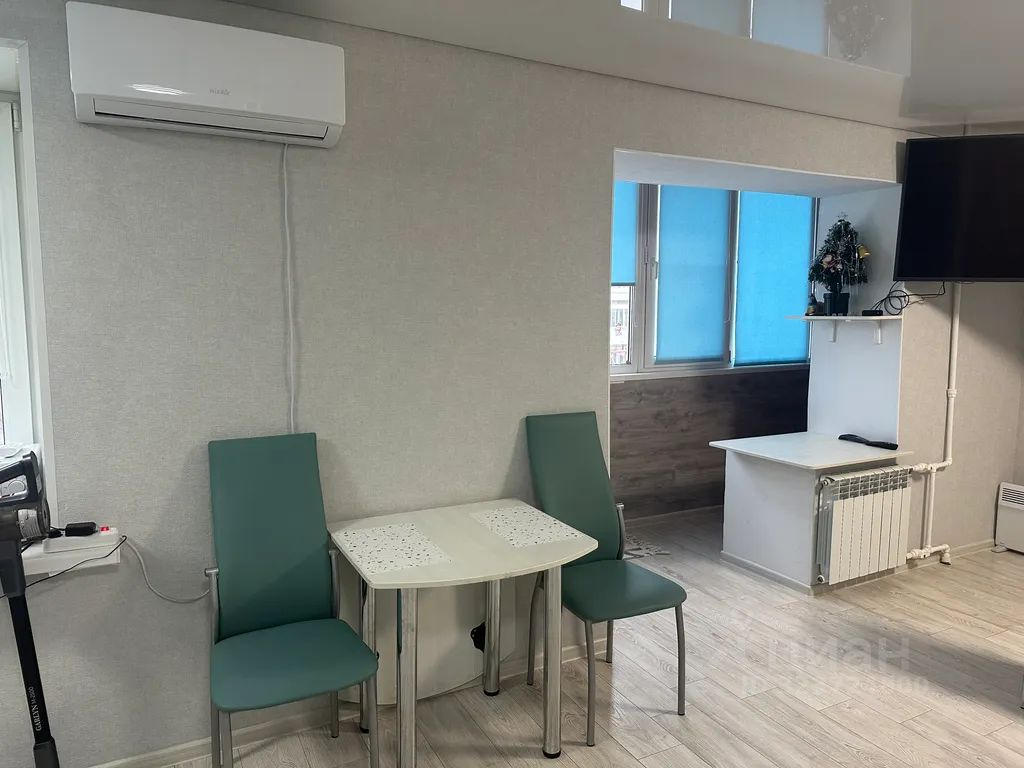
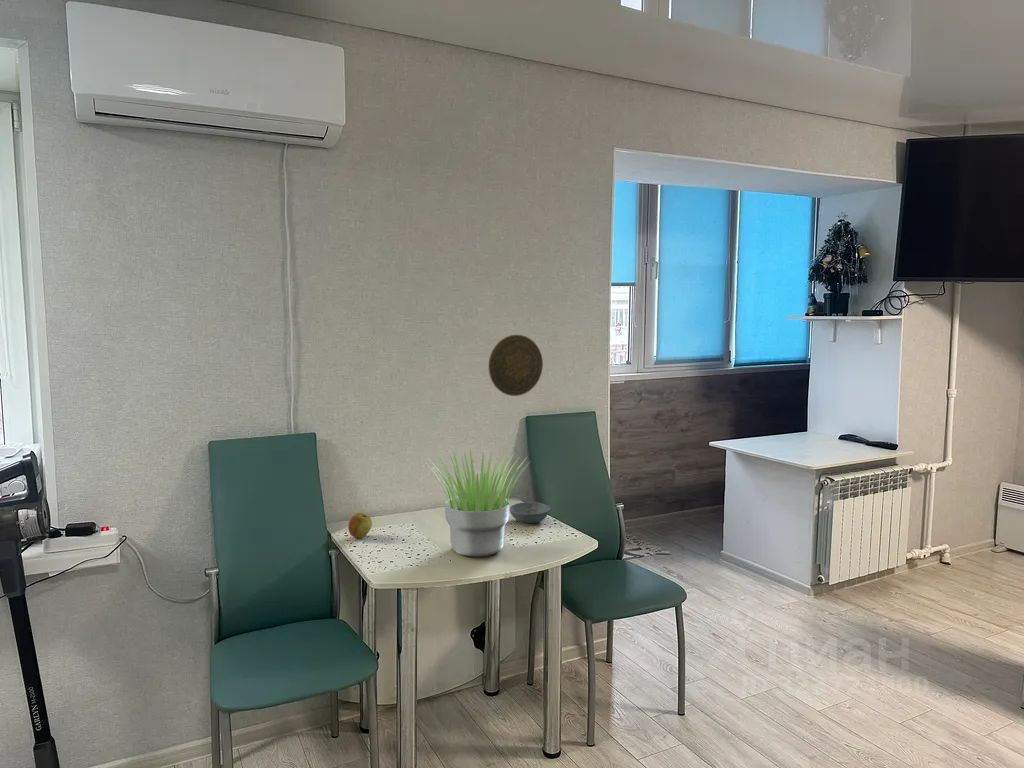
+ bowl [510,501,551,524]
+ potted plant [425,449,530,558]
+ apple [347,512,373,539]
+ decorative plate [487,334,544,397]
